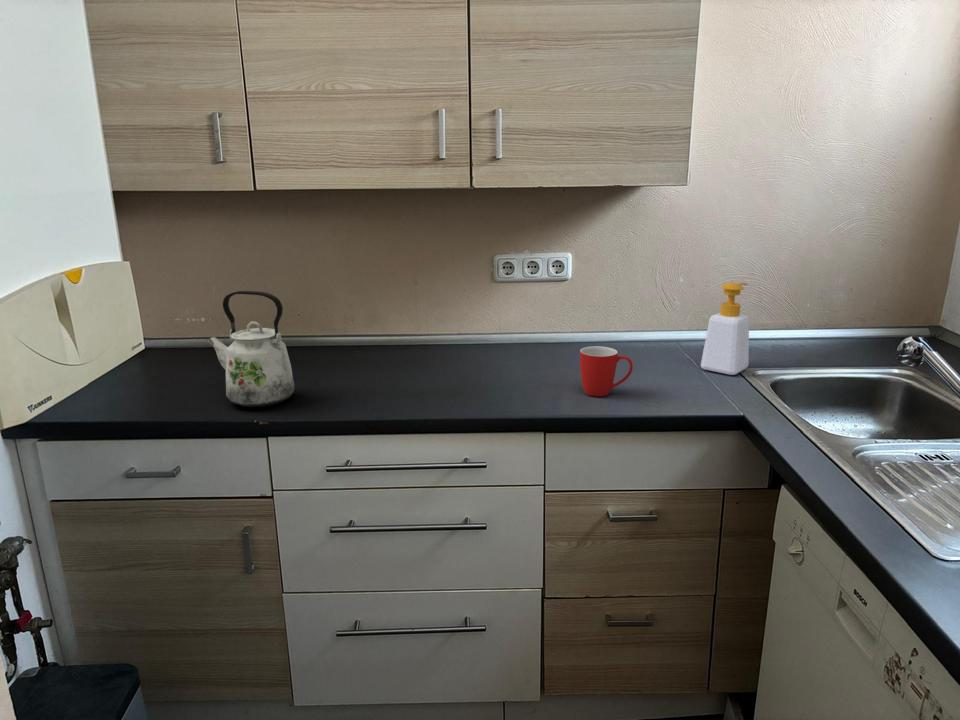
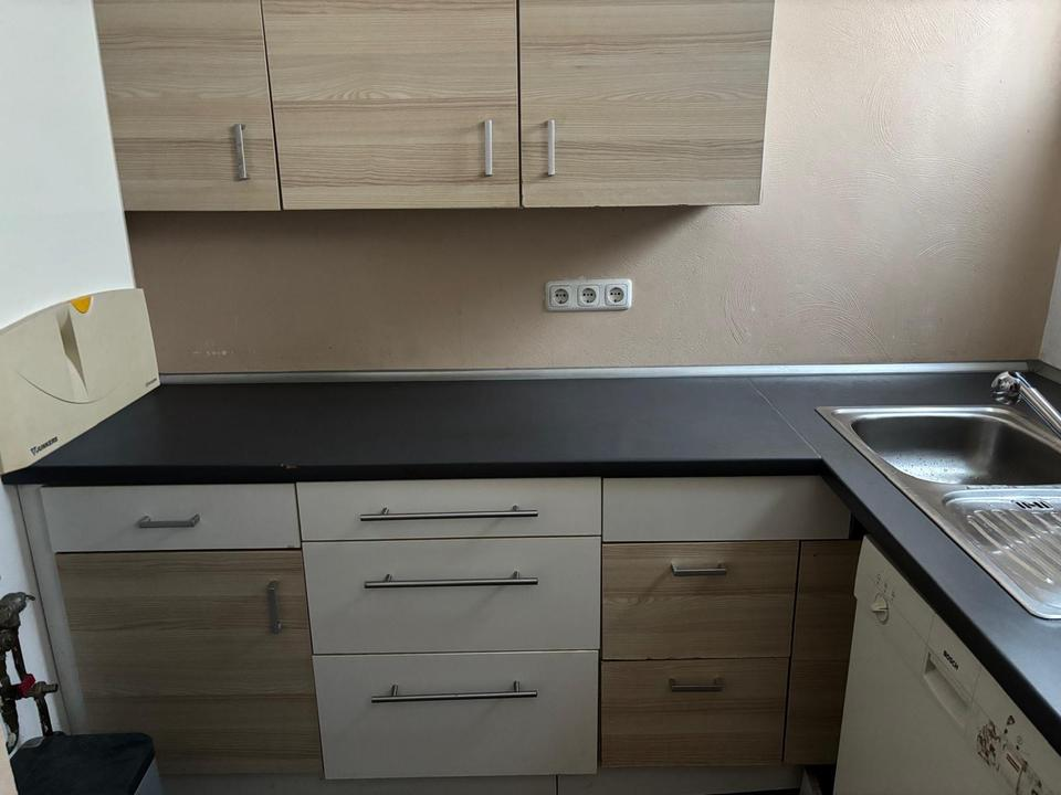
- soap bottle [700,282,750,376]
- kettle [205,290,296,408]
- mug [579,345,634,398]
